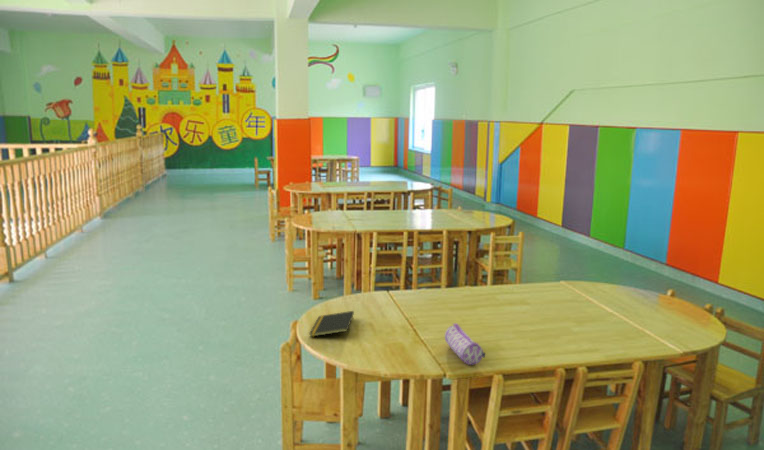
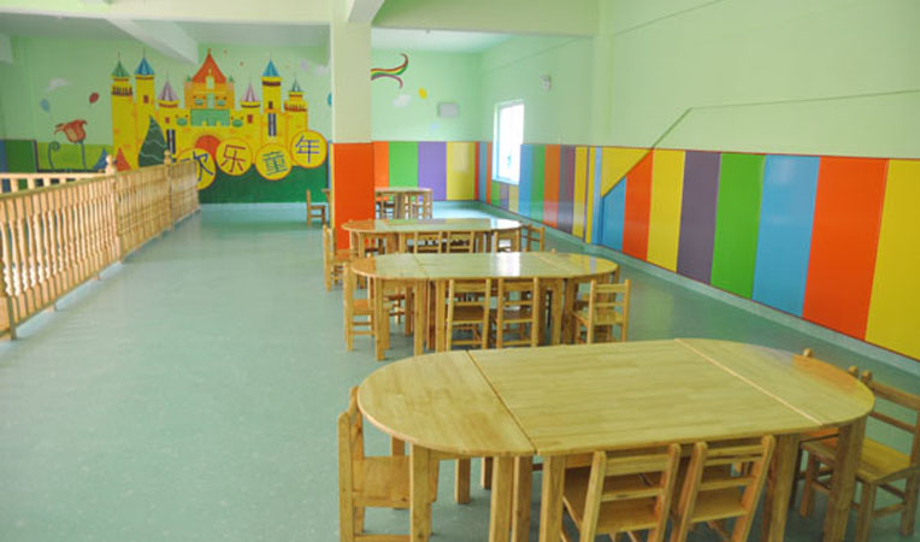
- pencil case [444,323,486,366]
- notepad [308,310,355,338]
